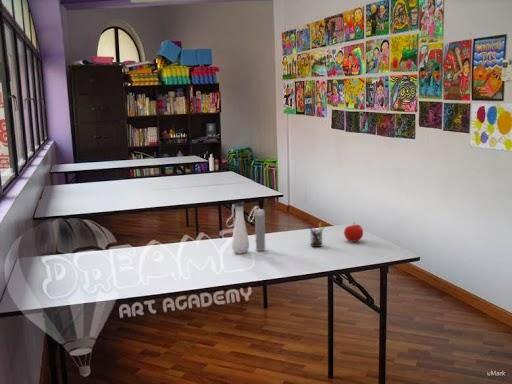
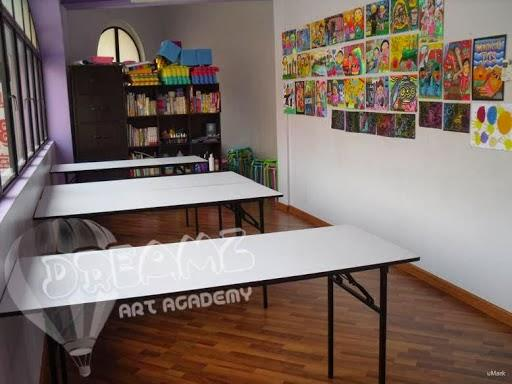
- water bottle [225,201,266,254]
- fruit [343,221,364,243]
- pen holder [307,222,326,248]
